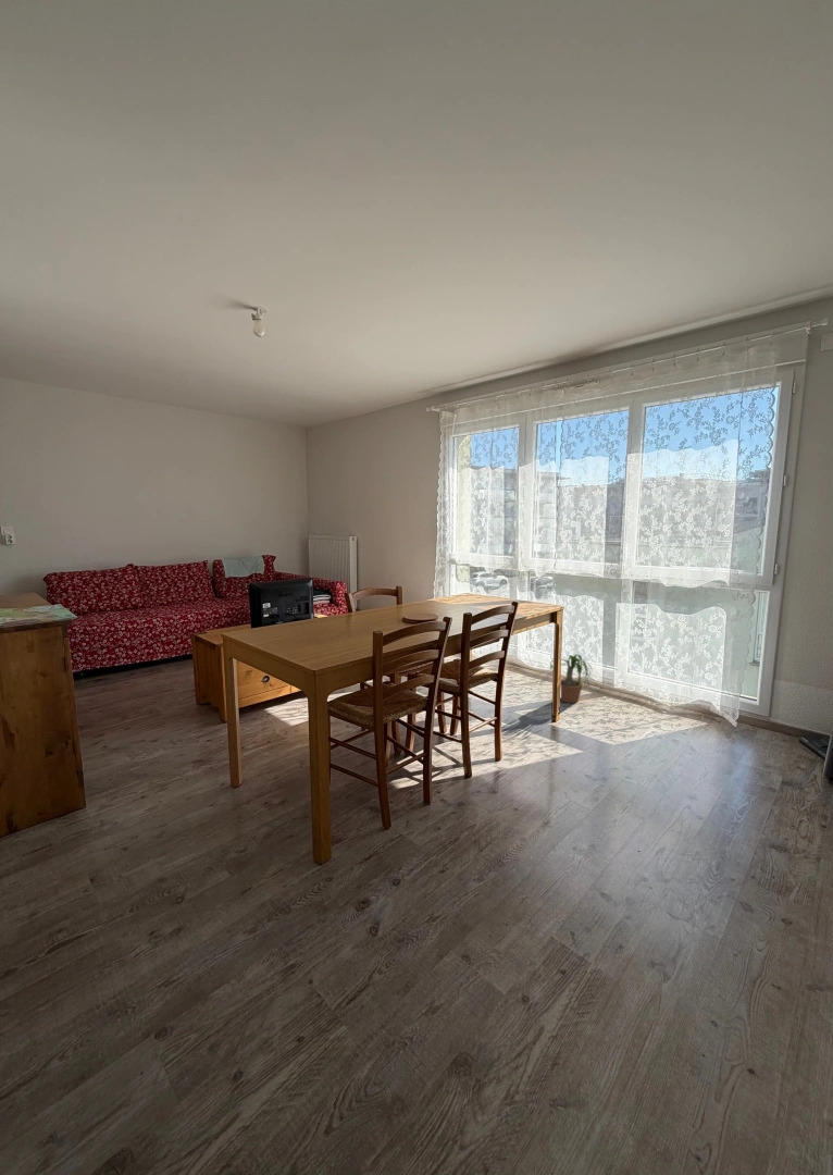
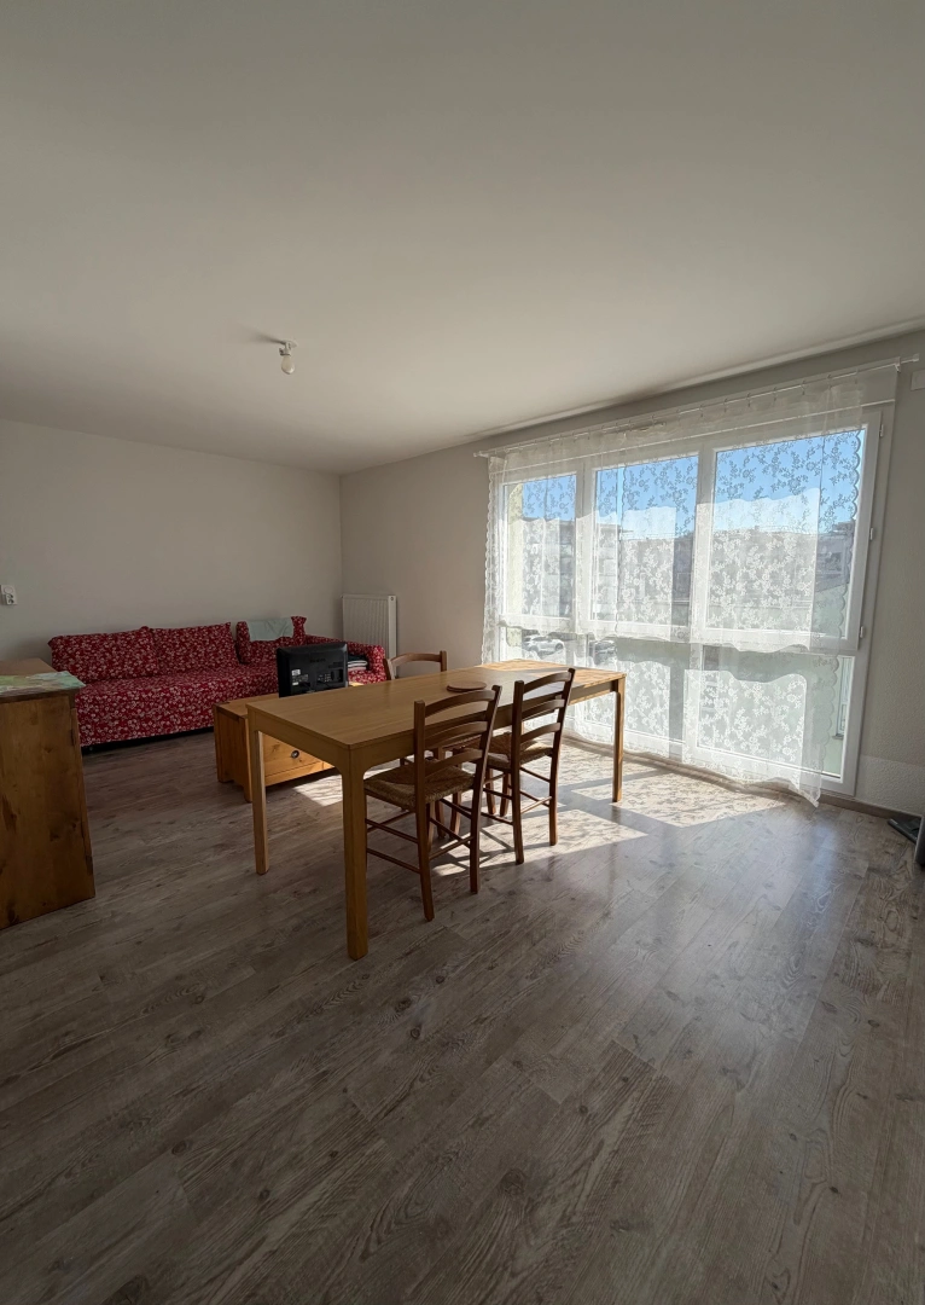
- potted plant [544,653,600,704]
